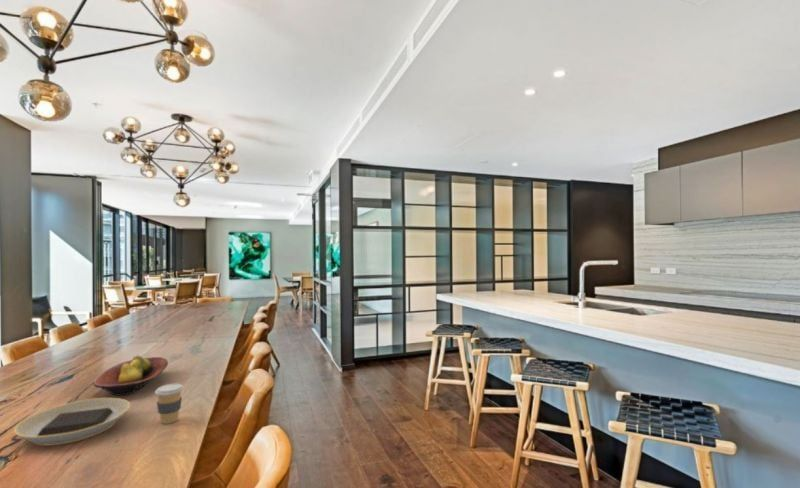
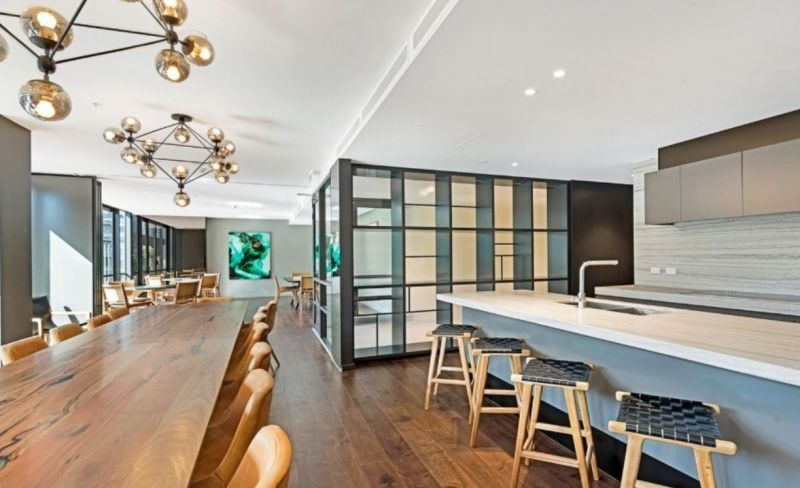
- coffee cup [154,383,185,425]
- fruit bowl [92,354,169,397]
- plate [13,397,131,446]
